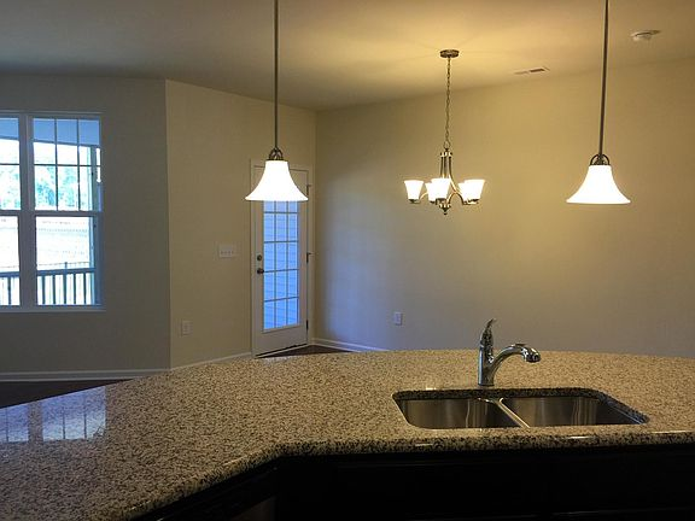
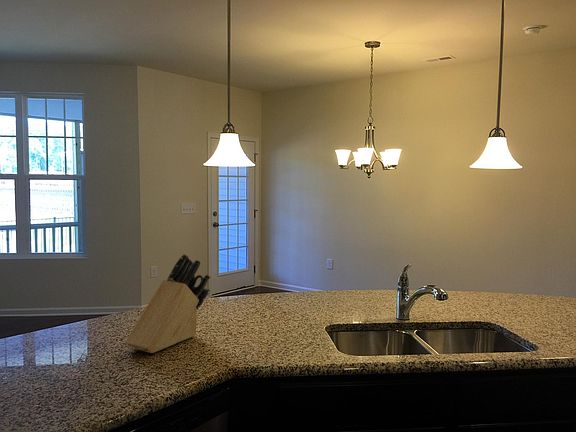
+ knife block [124,253,211,354]
